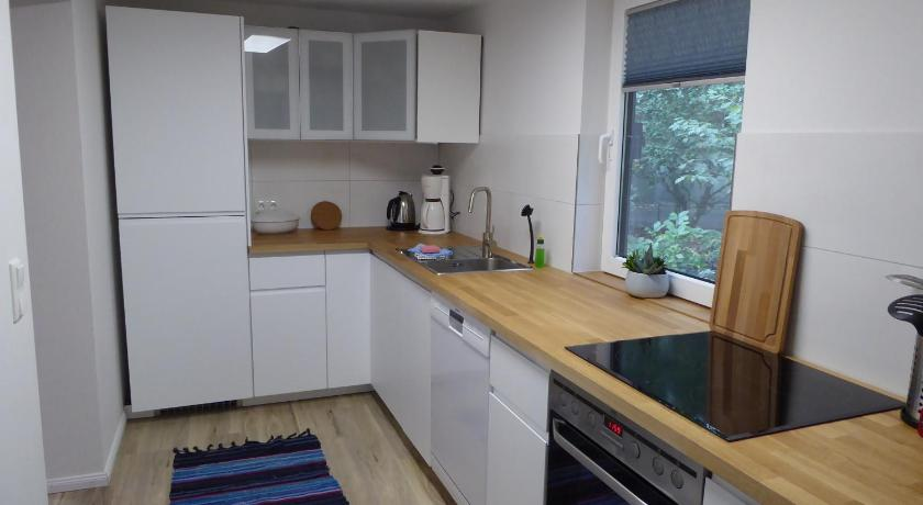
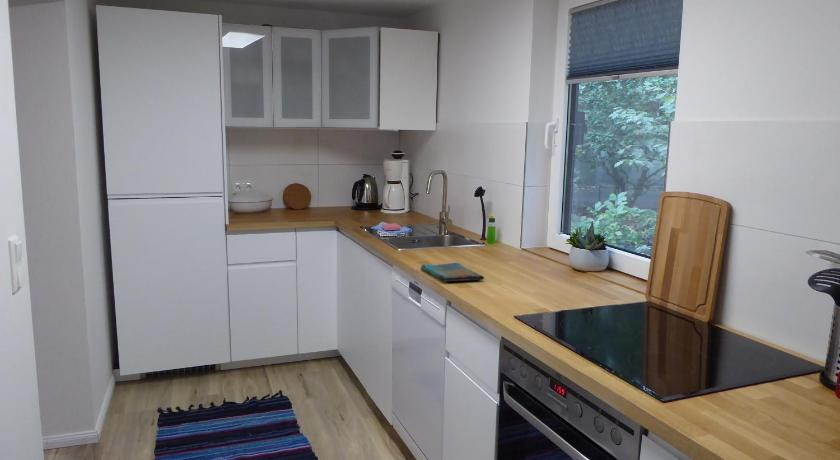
+ dish towel [420,262,485,282]
